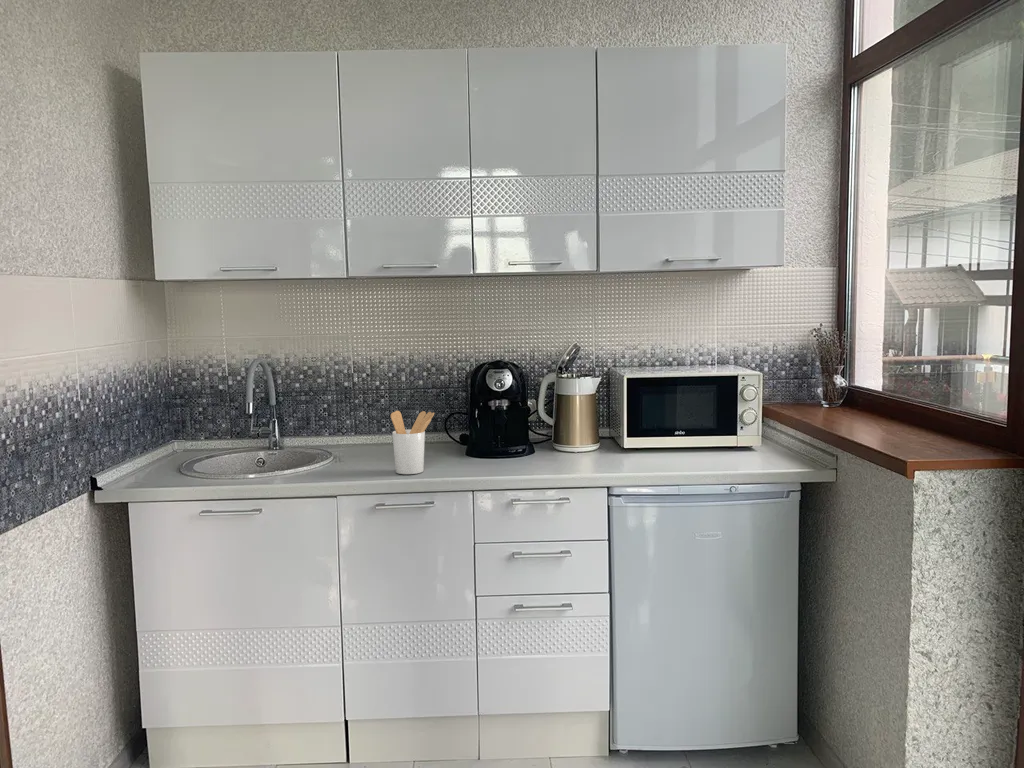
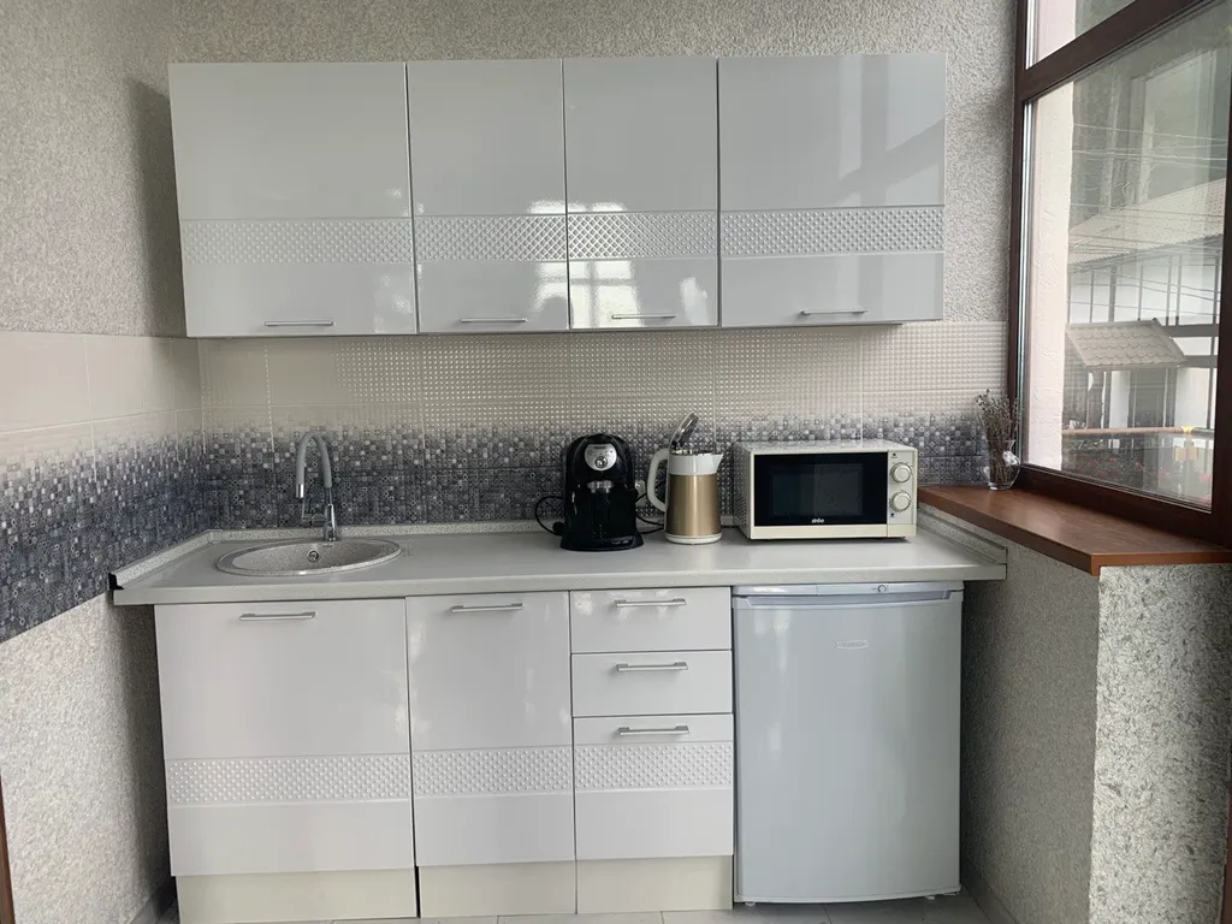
- utensil holder [390,410,435,475]
